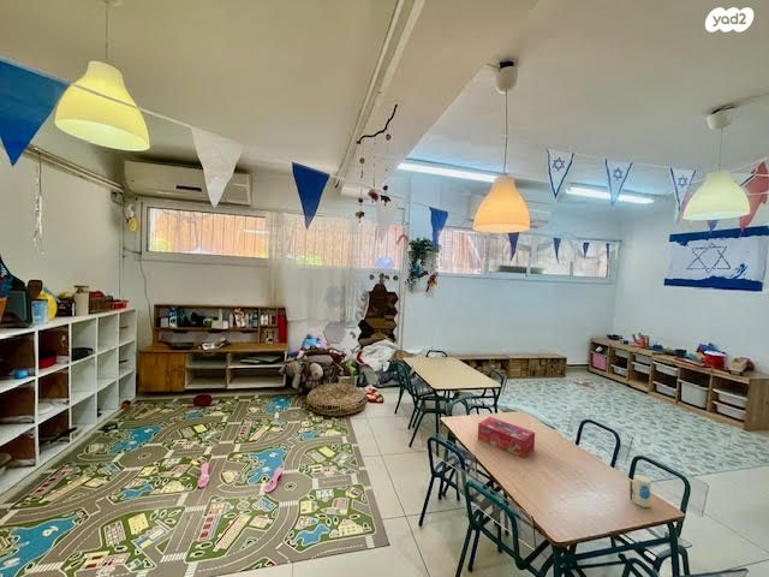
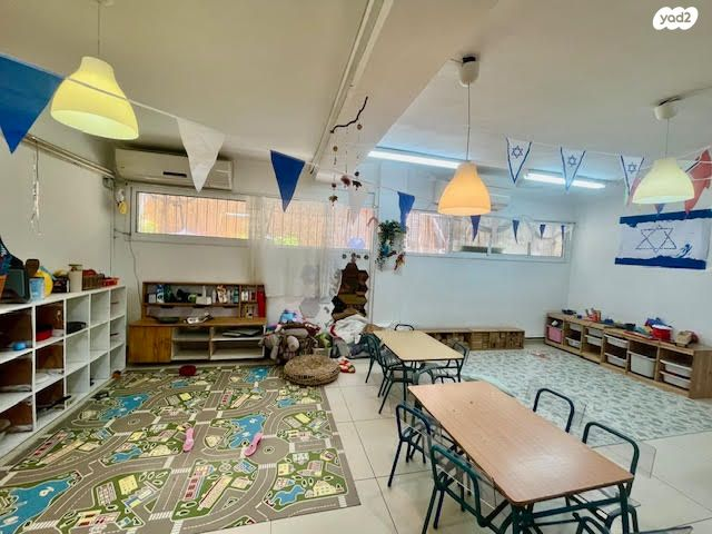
- toy [628,474,652,508]
- tissue box [477,416,536,459]
